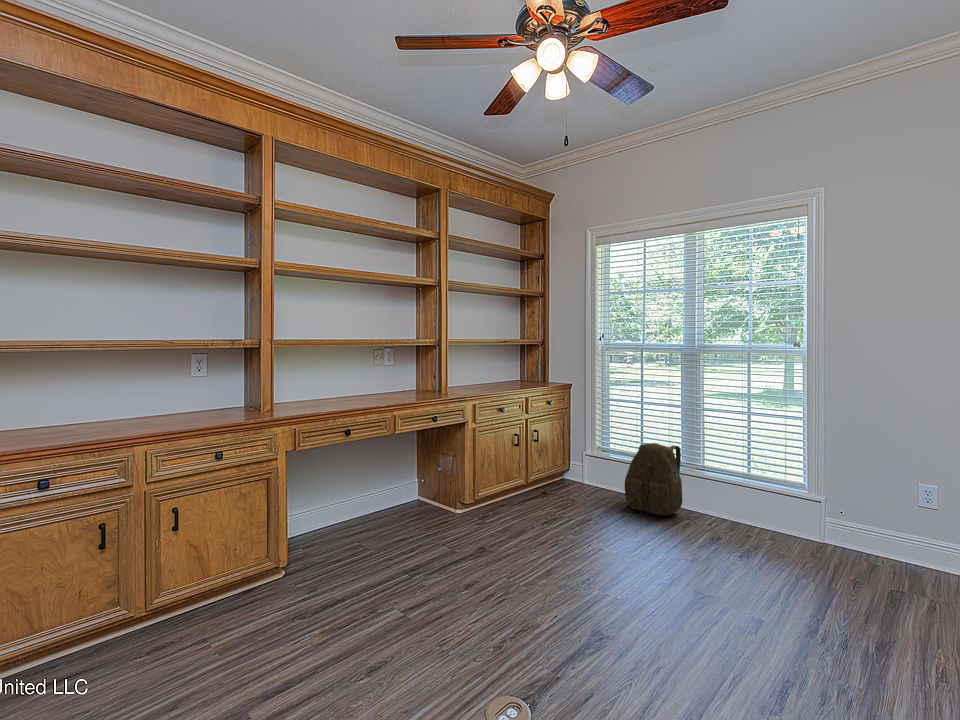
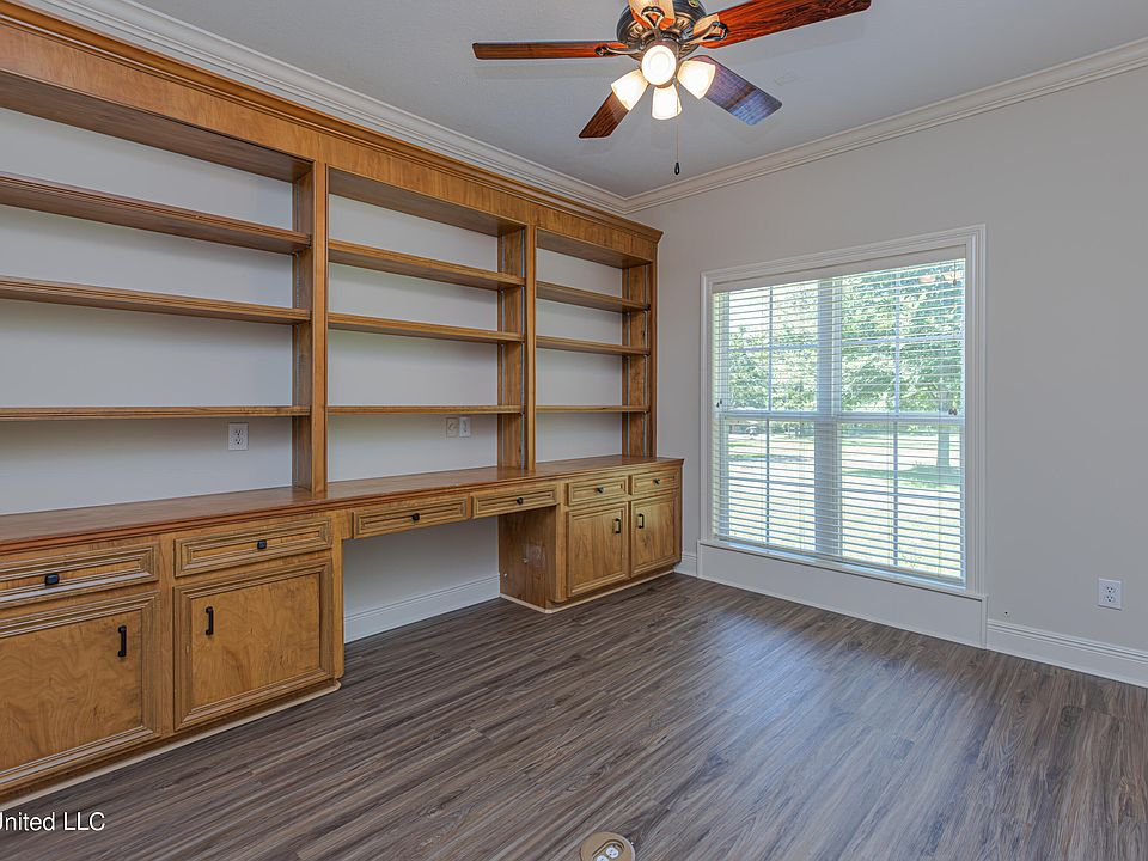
- backpack [624,442,683,517]
